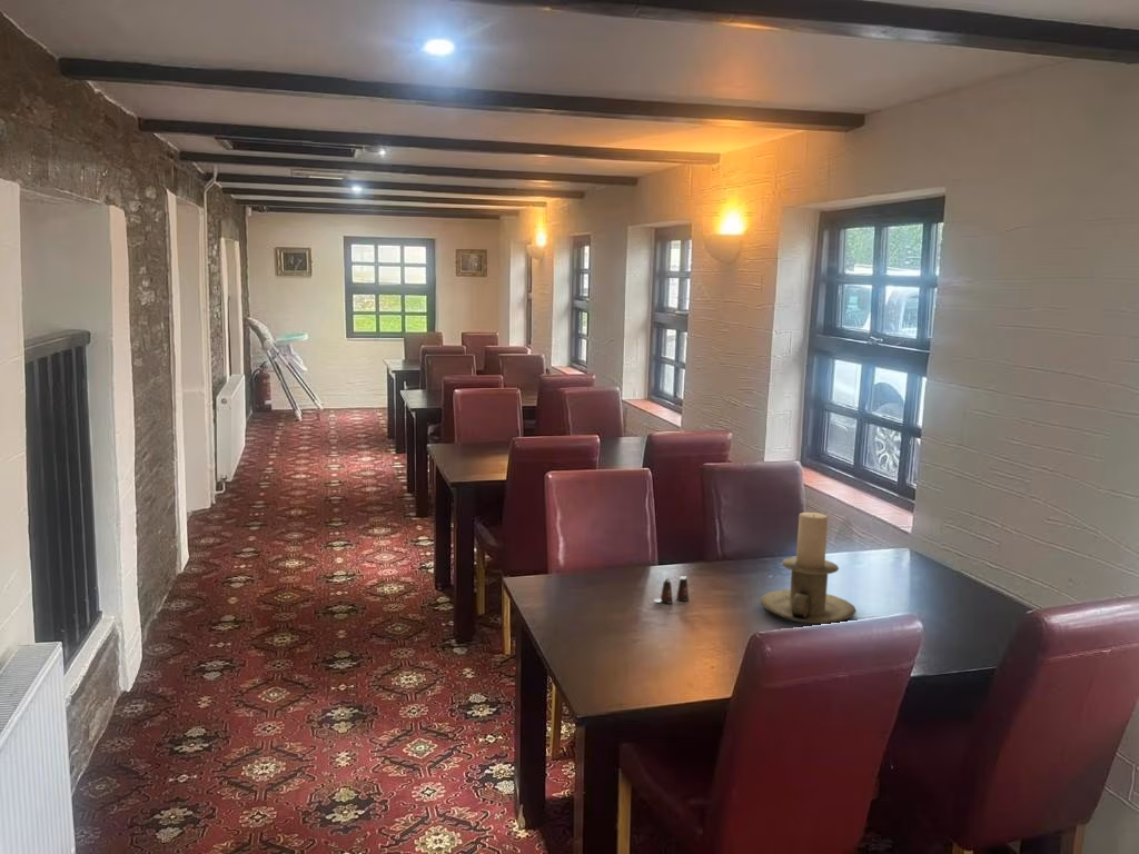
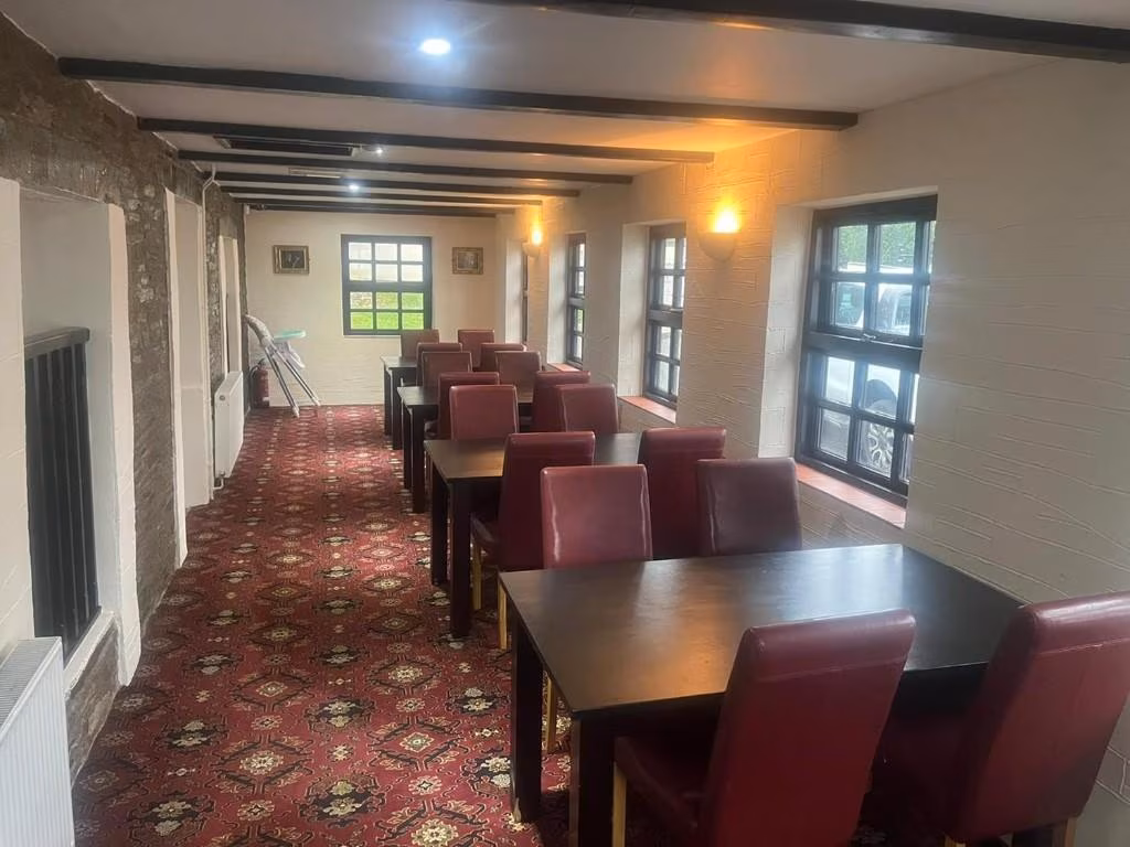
- candle holder [759,512,858,625]
- salt shaker [653,575,690,605]
